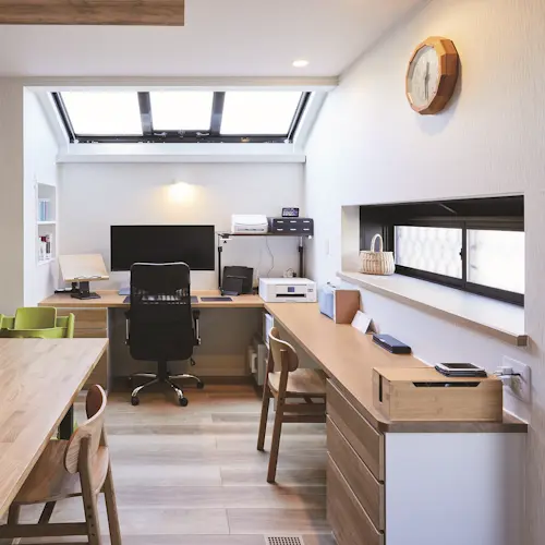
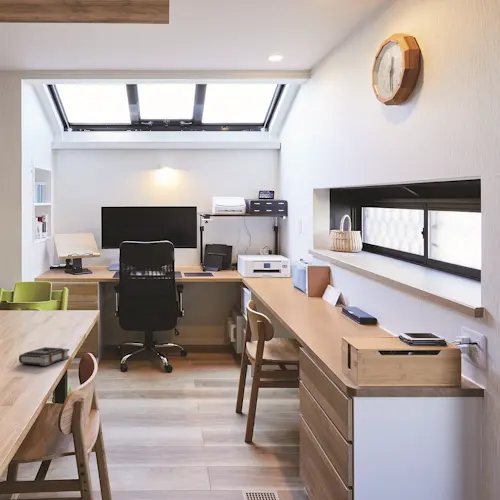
+ book [18,346,70,367]
